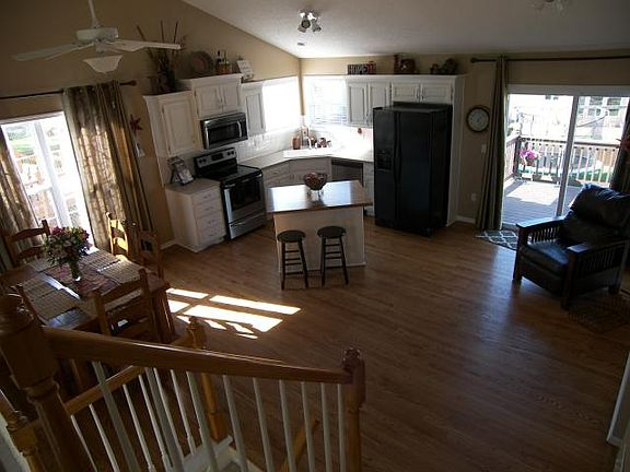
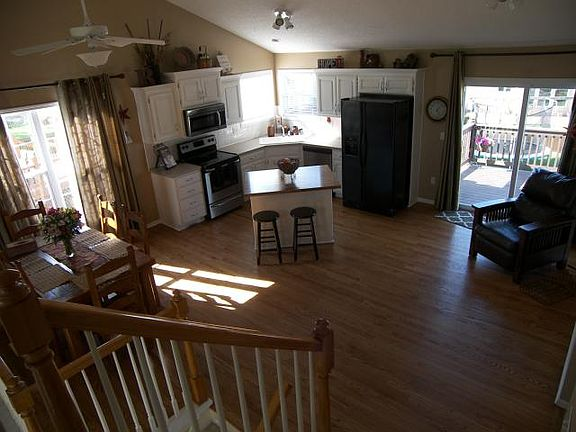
+ tissue box [4,235,40,259]
